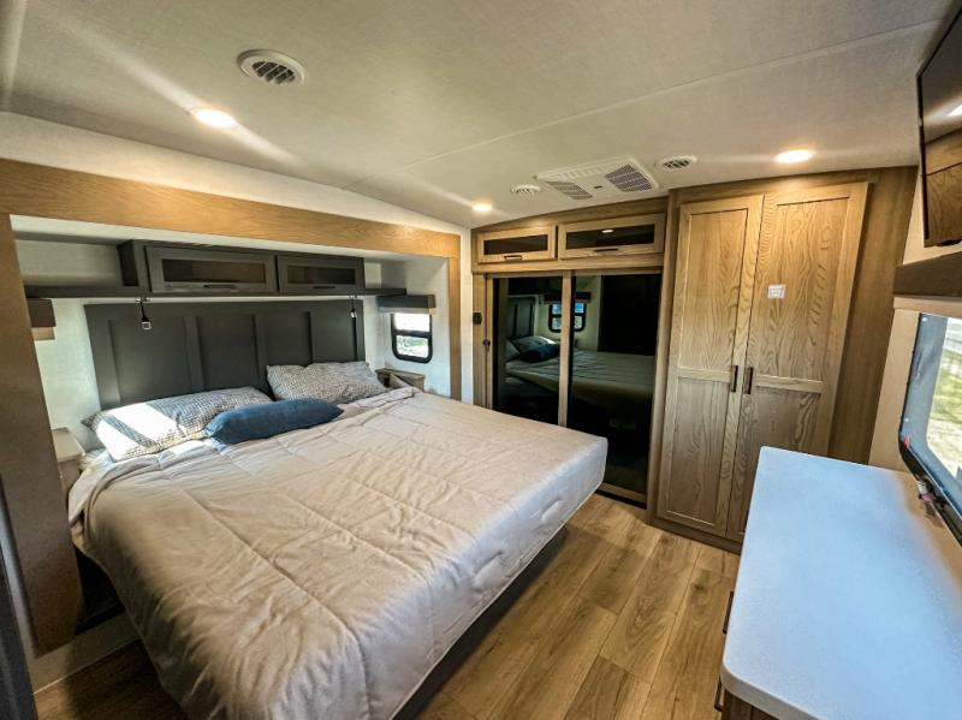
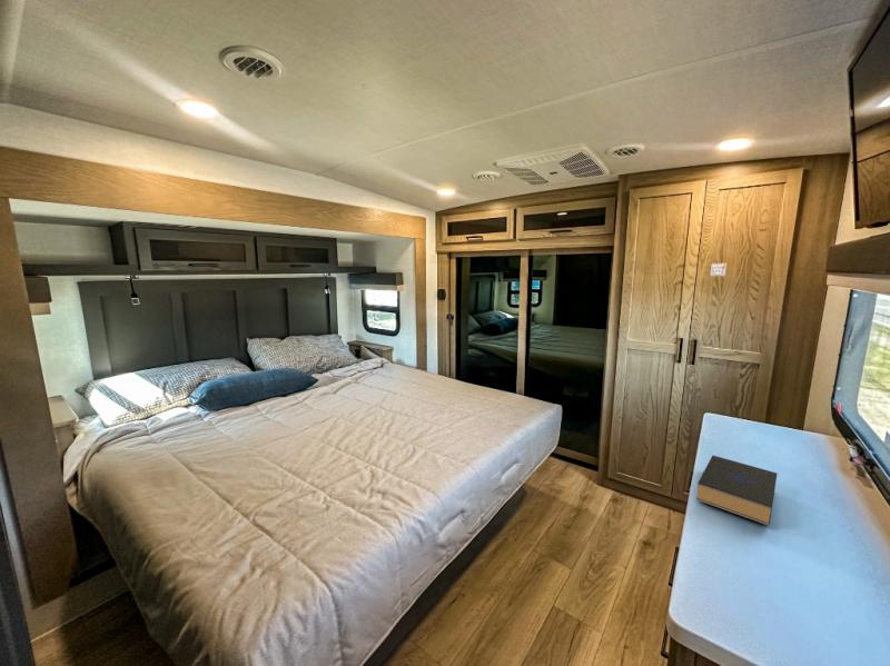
+ book [695,455,778,527]
